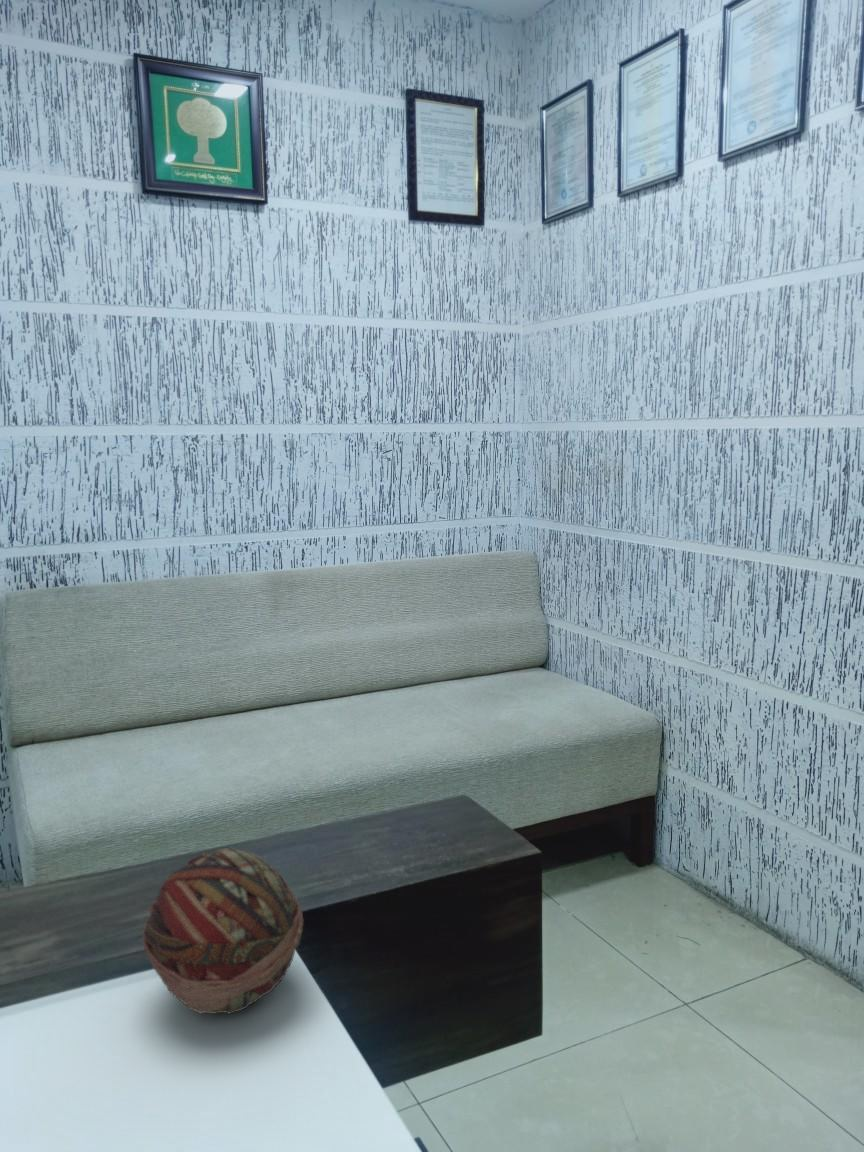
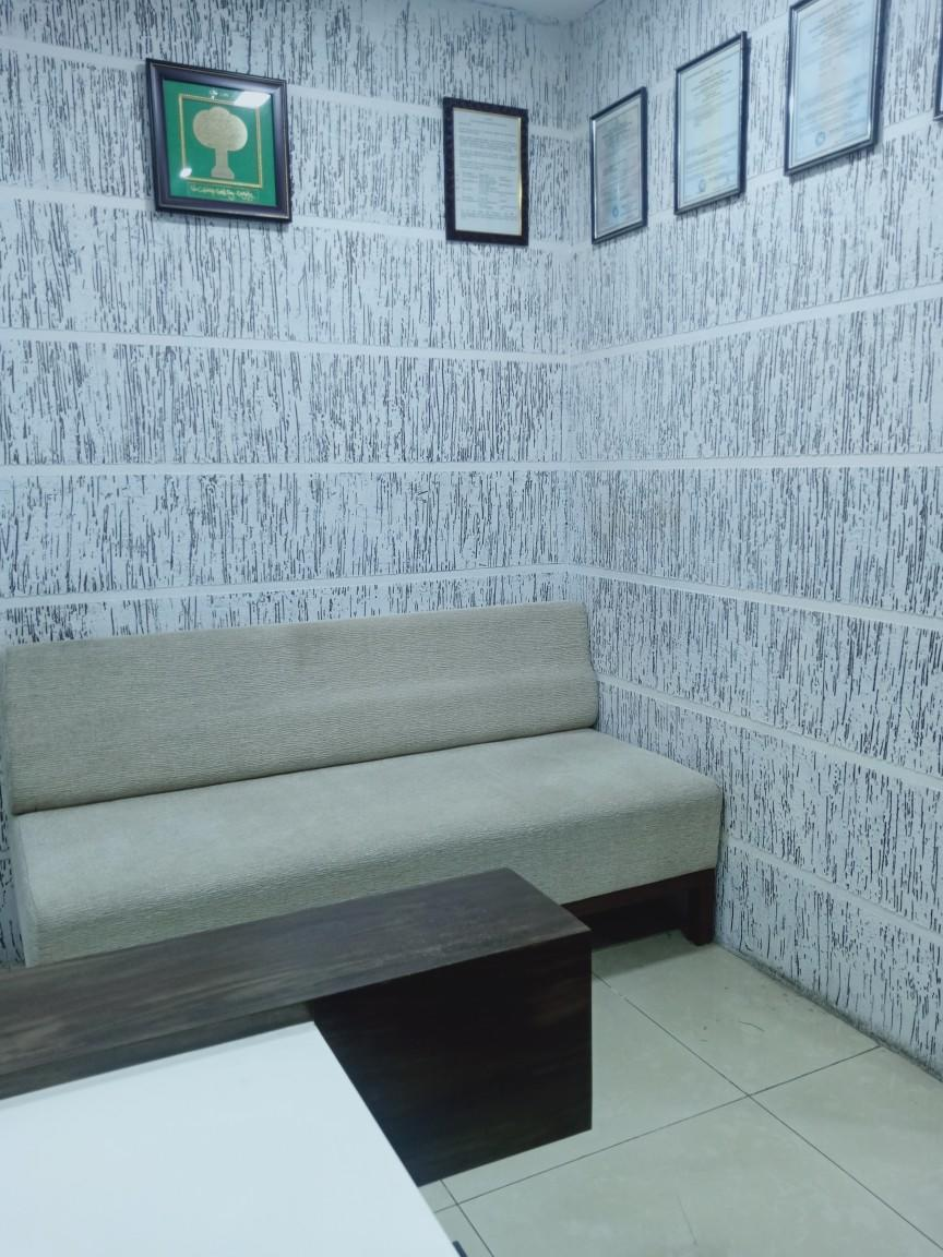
- decorative ball [142,846,305,1015]
